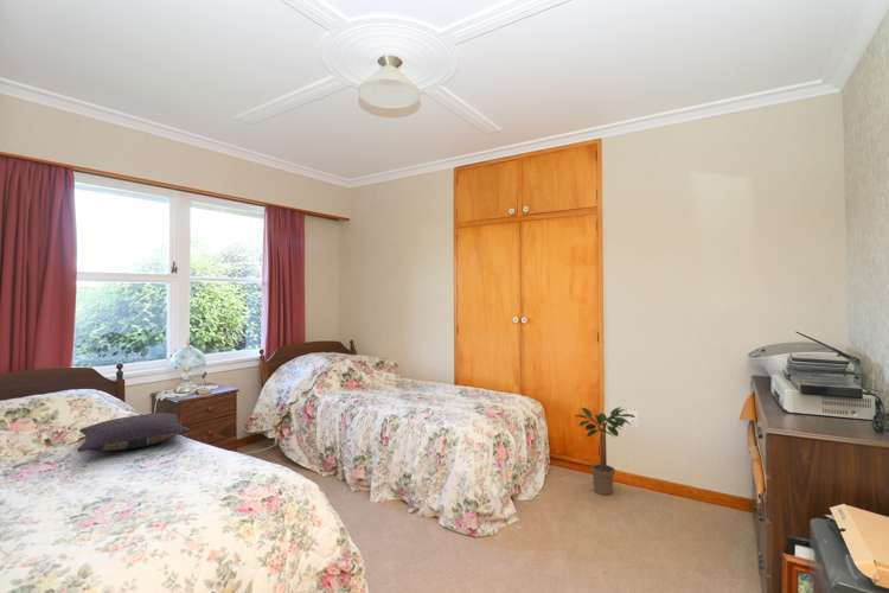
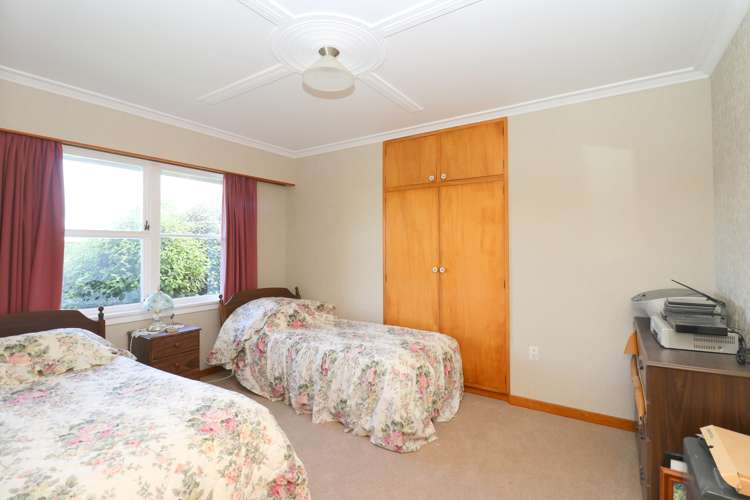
- pillow [76,412,192,453]
- potted plant [574,406,637,496]
